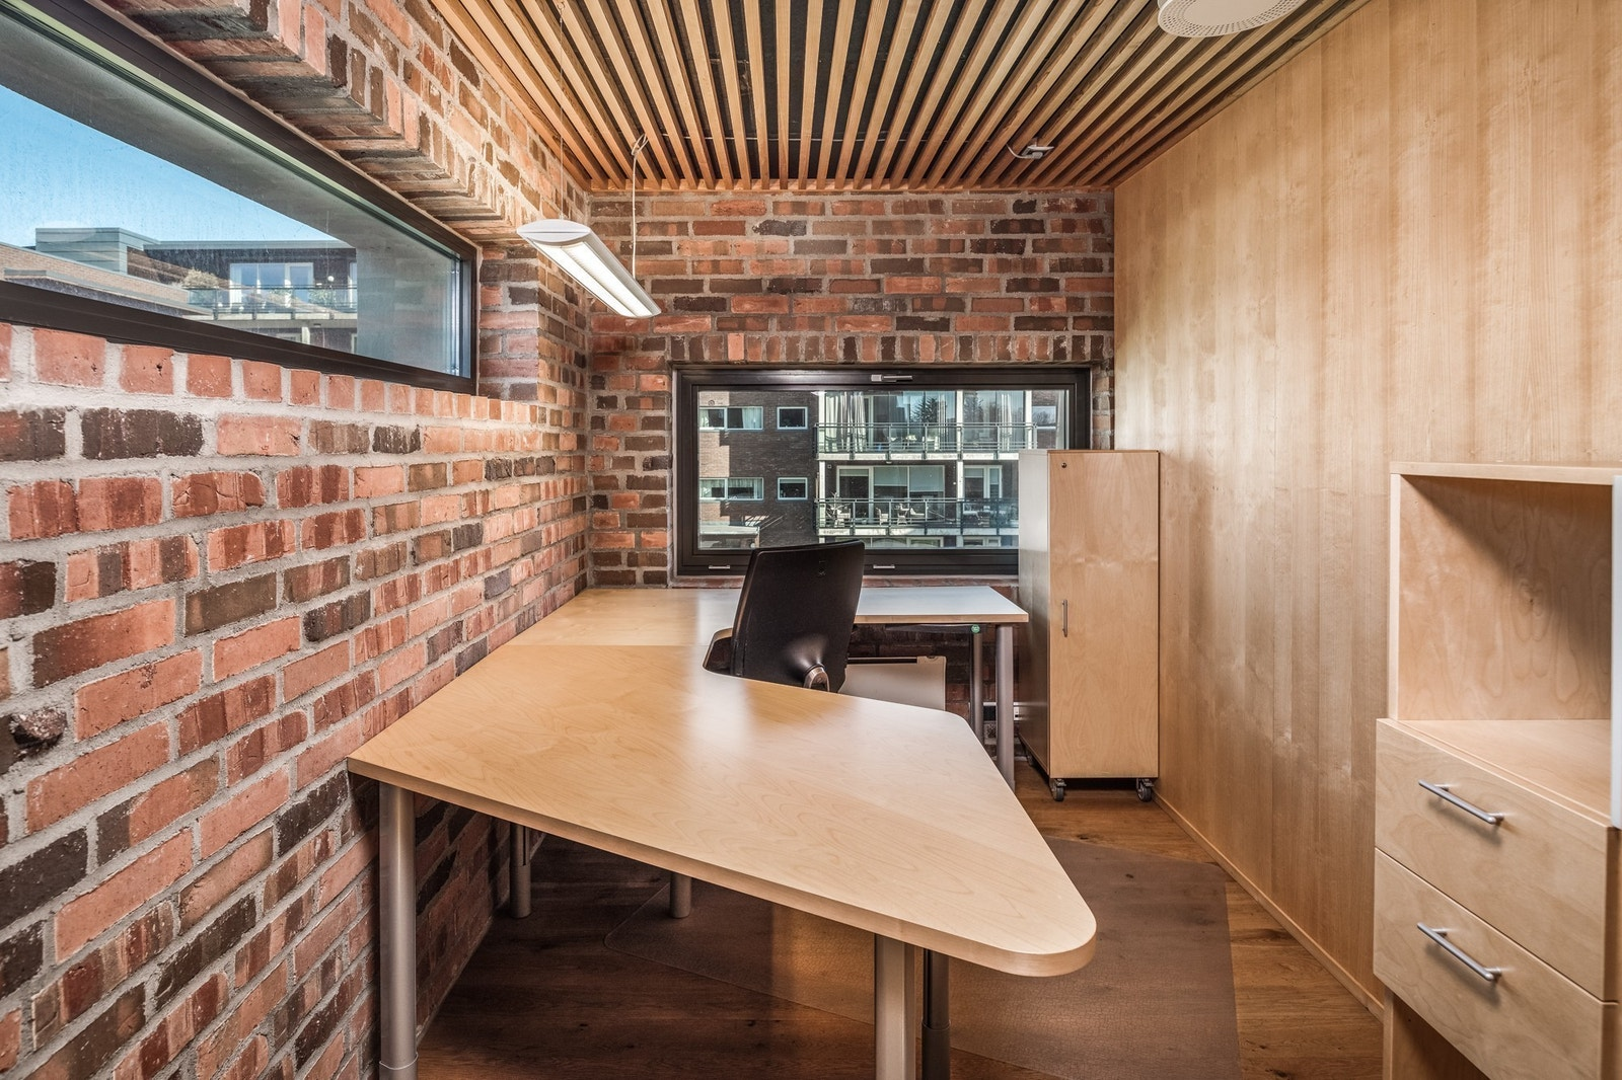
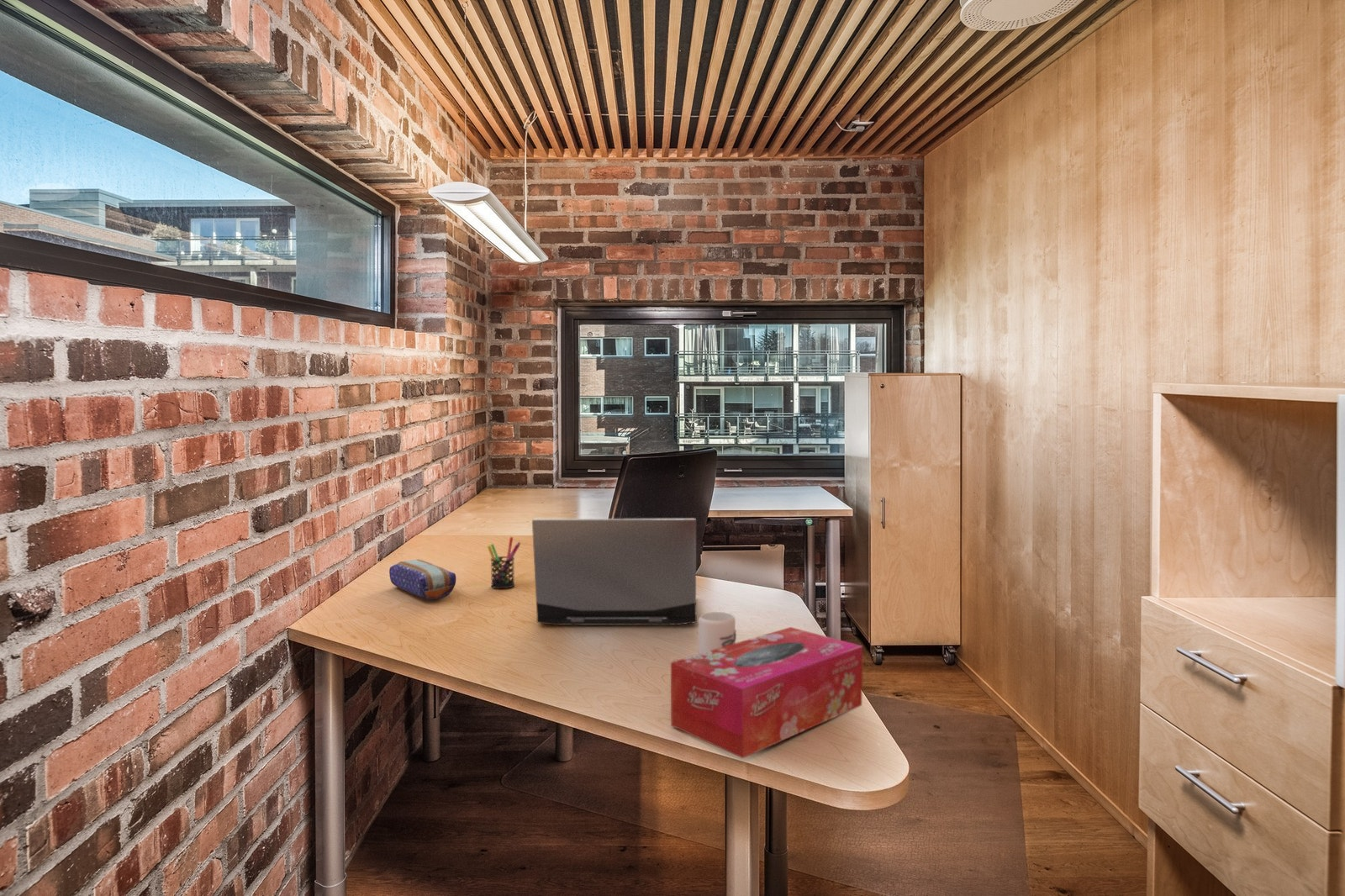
+ pen holder [487,536,521,589]
+ cup [698,611,737,654]
+ pencil case [388,559,457,601]
+ tissue box [670,626,863,759]
+ laptop computer [531,518,698,626]
